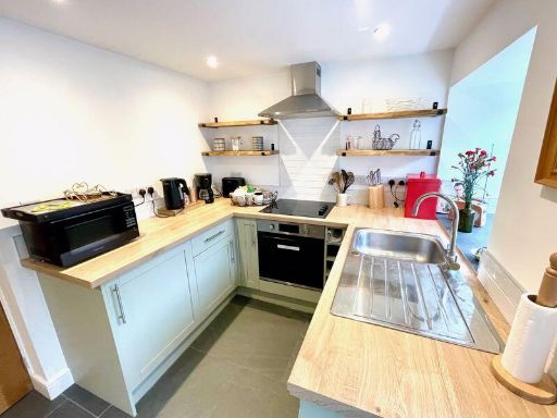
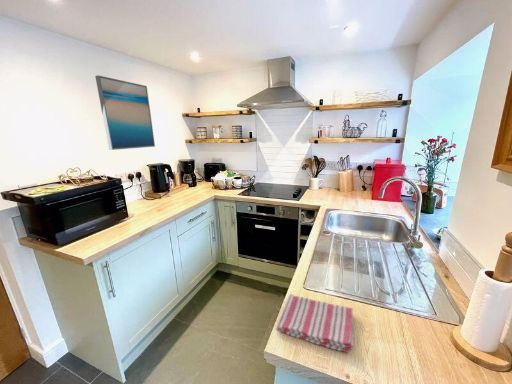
+ wall art [94,75,156,151]
+ dish towel [275,293,354,354]
